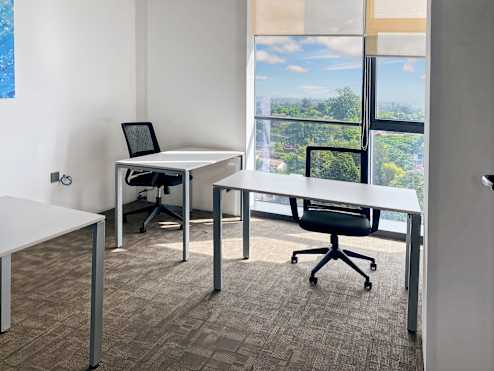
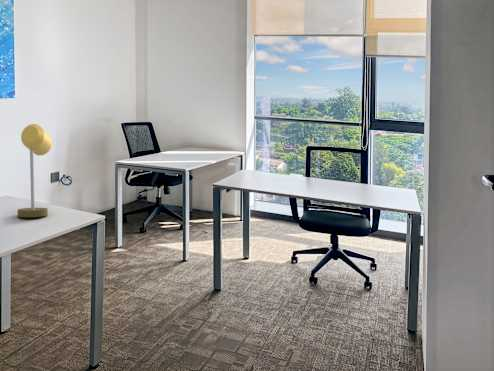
+ desk lamp [16,123,53,218]
